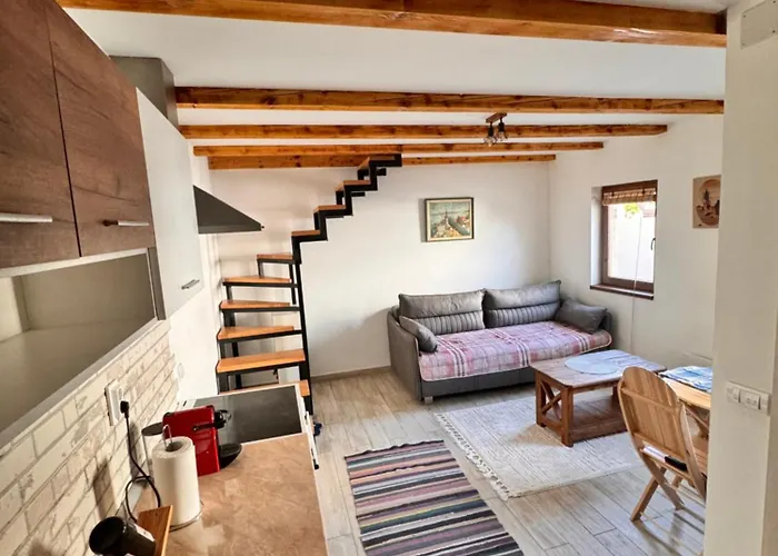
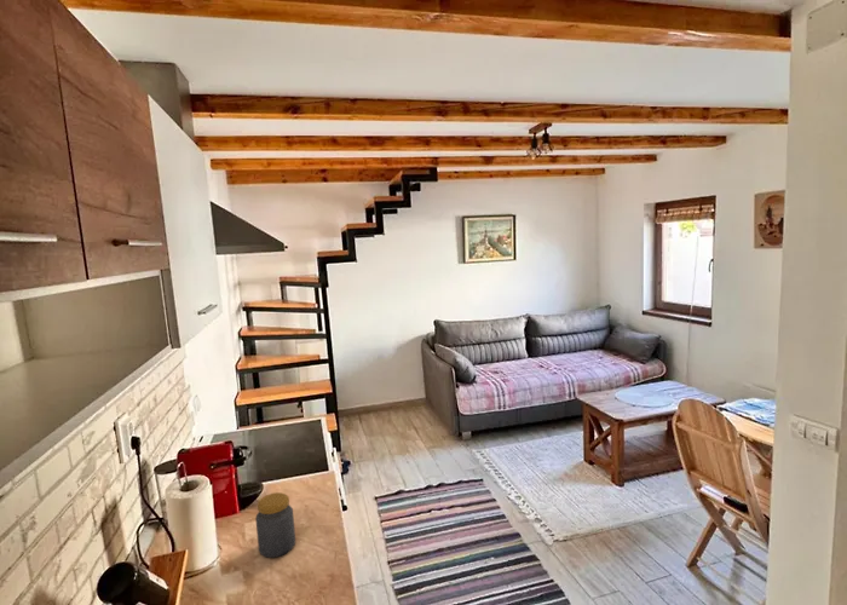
+ jar [254,491,296,559]
